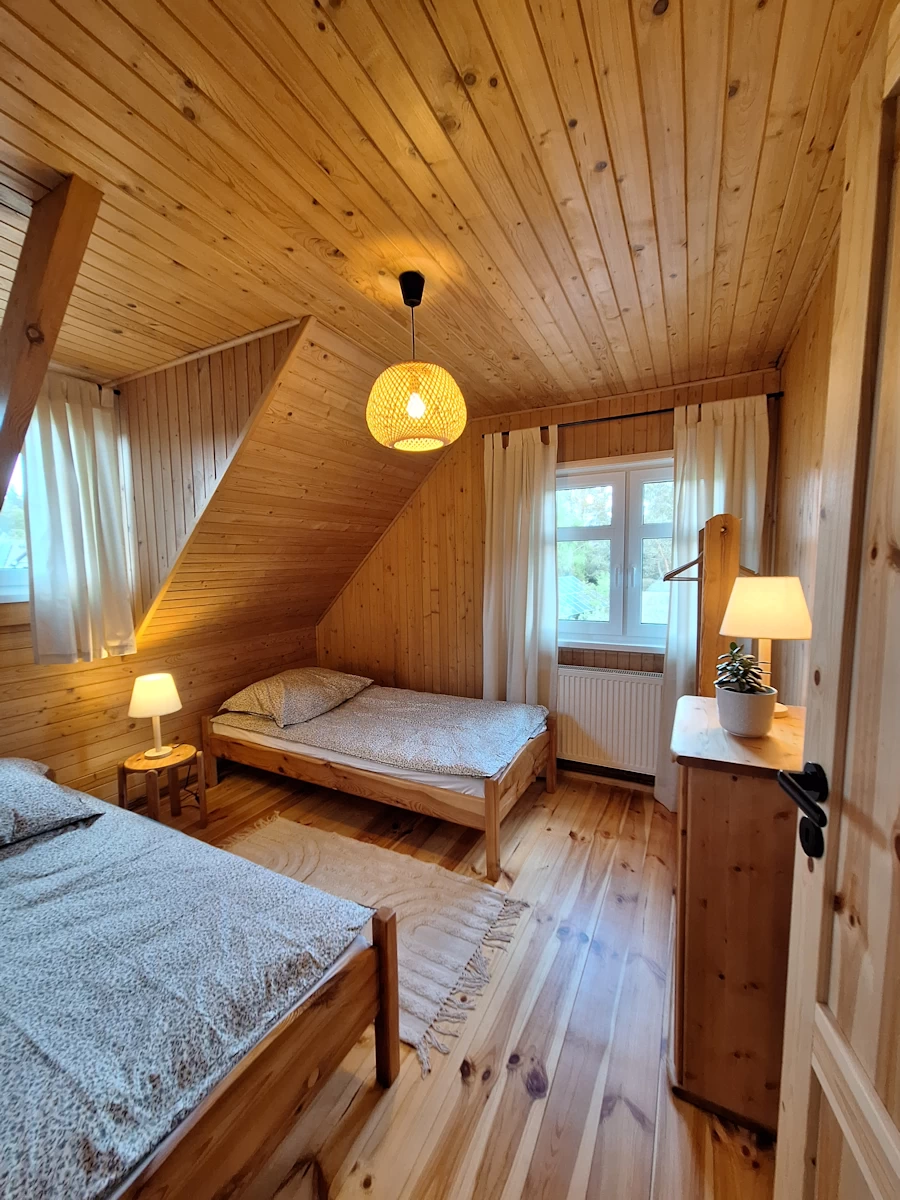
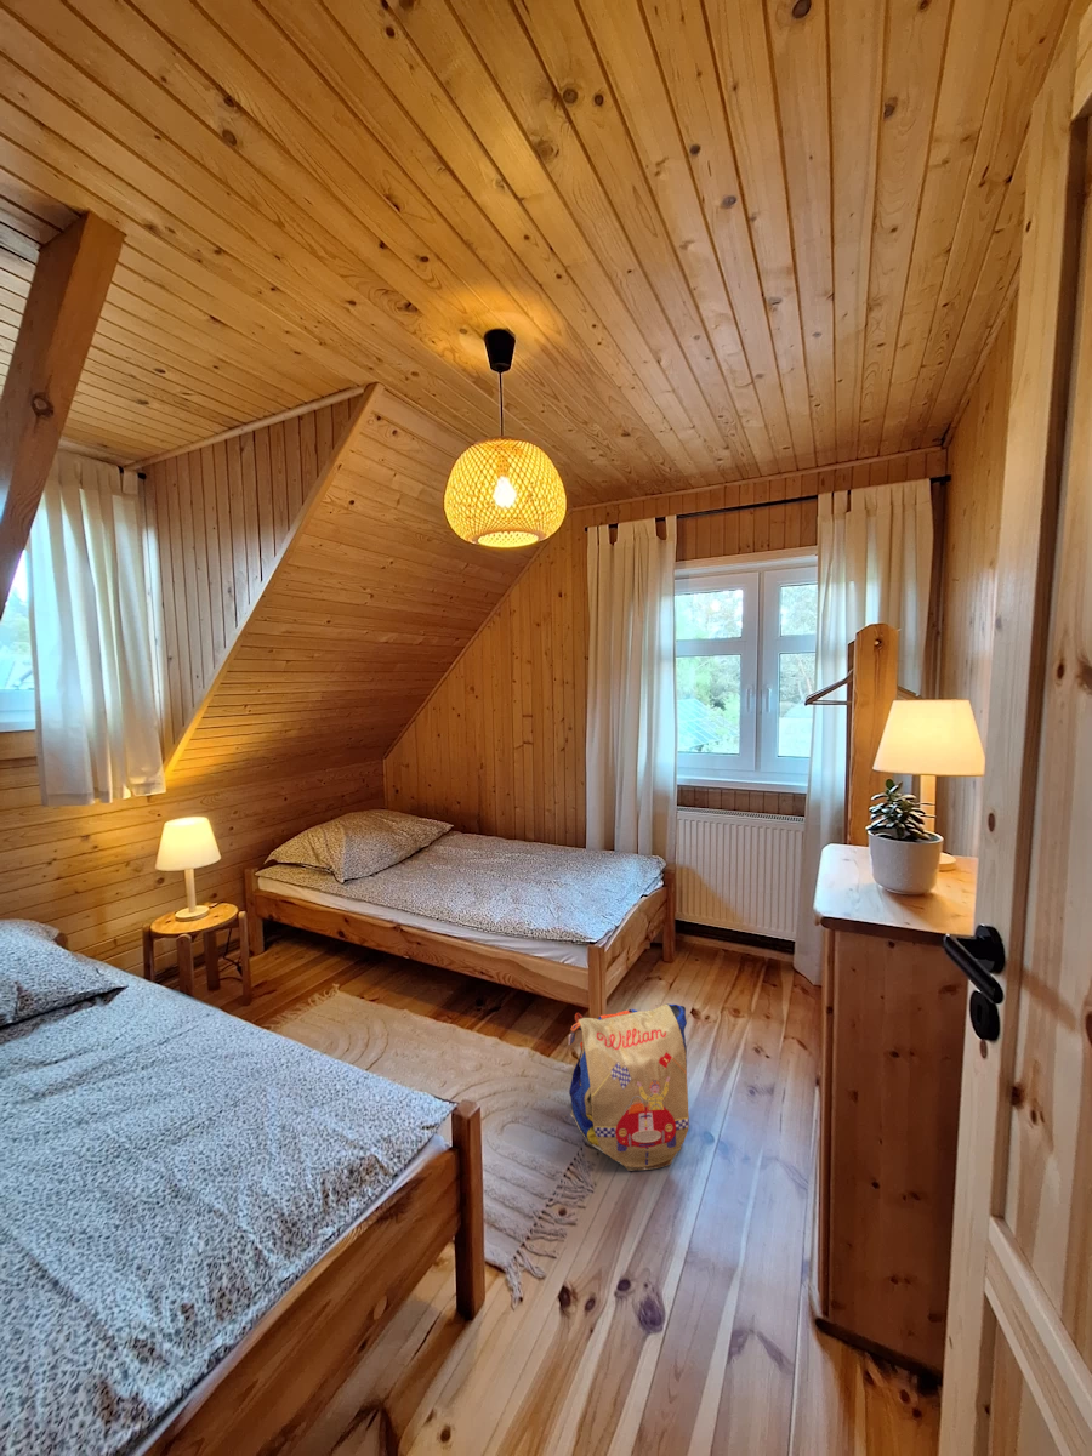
+ backpack [563,1002,690,1172]
